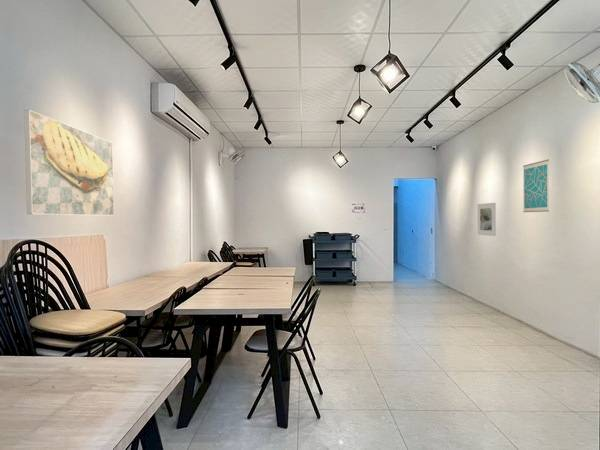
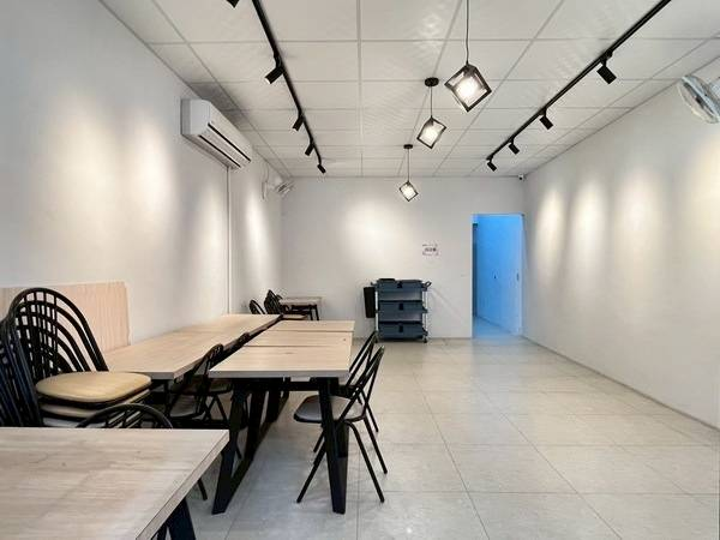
- wall art [522,159,550,213]
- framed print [23,109,115,217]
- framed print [476,202,497,237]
